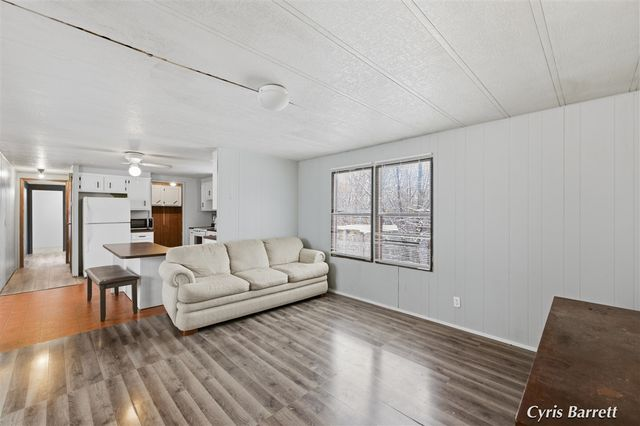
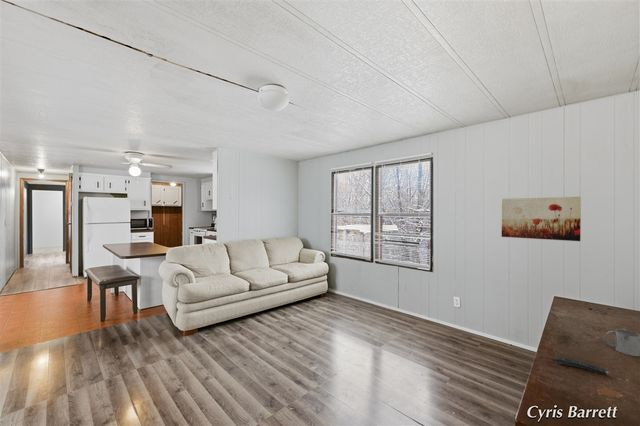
+ mug [604,328,640,357]
+ remote control [554,355,610,375]
+ wall art [501,196,582,242]
